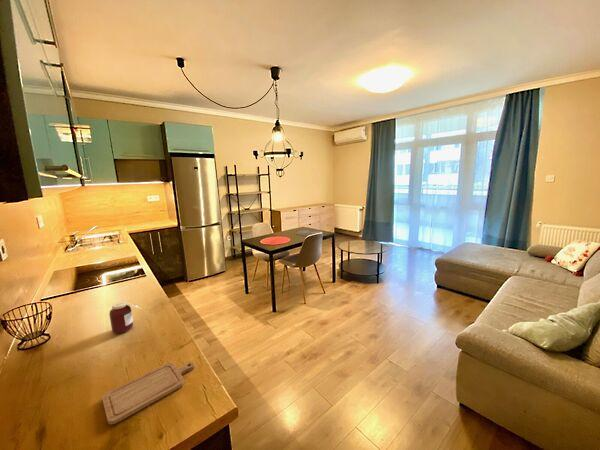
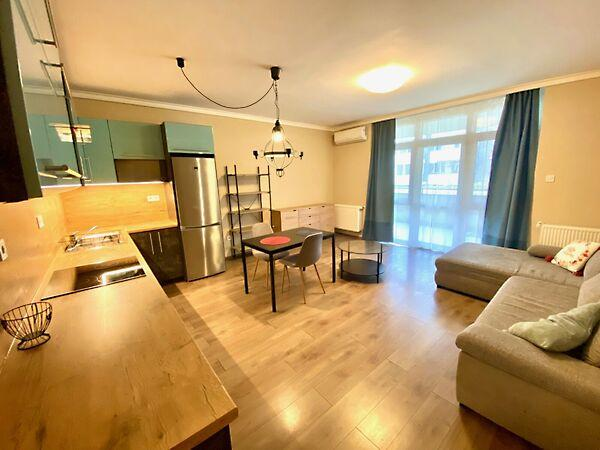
- jar [108,300,143,334]
- chopping board [101,361,196,425]
